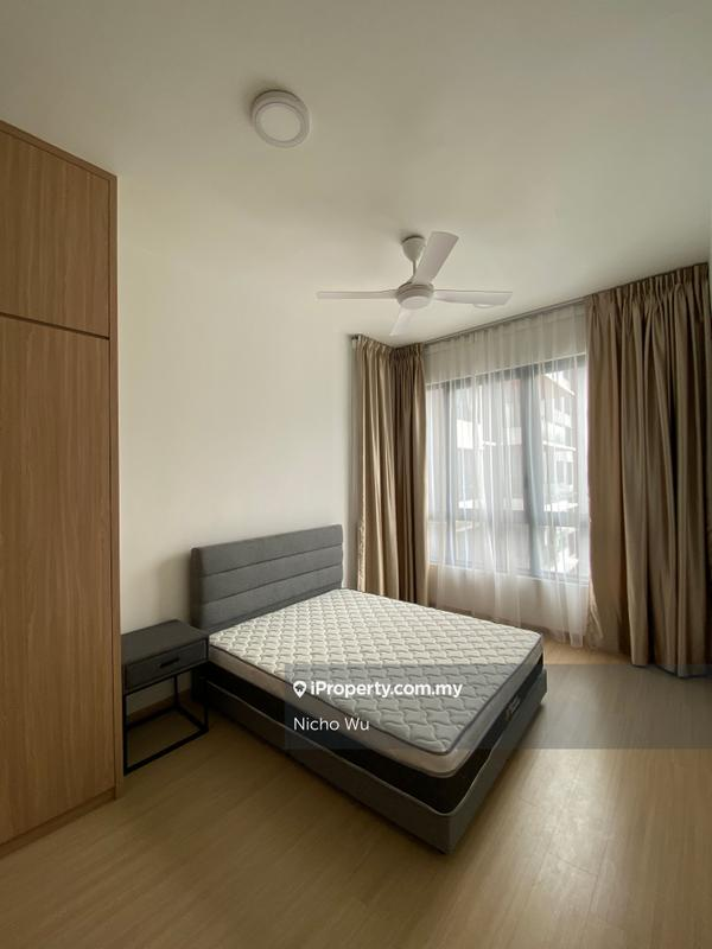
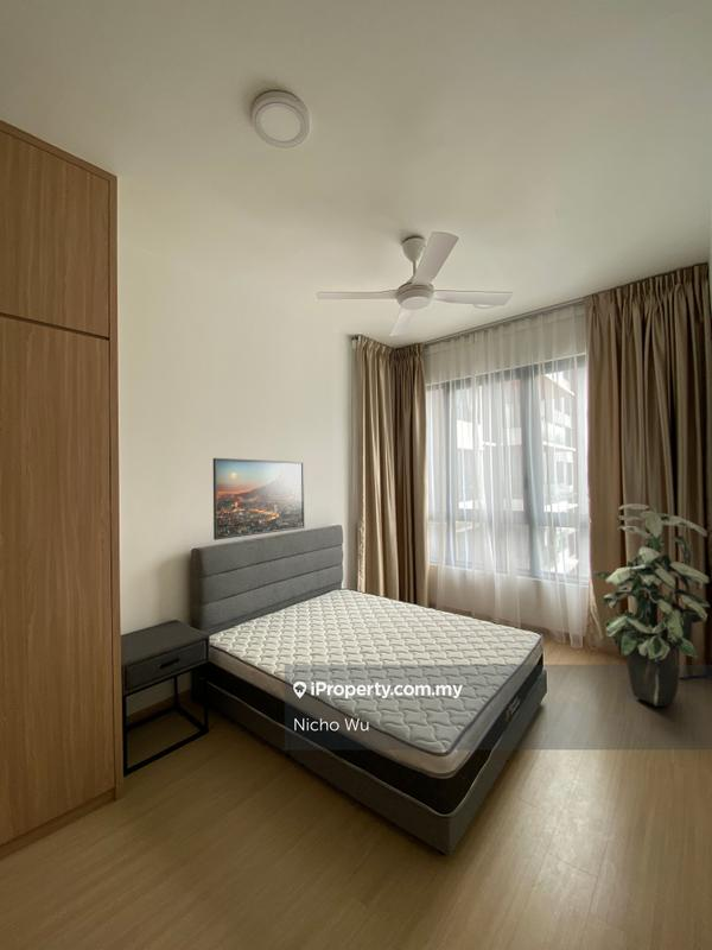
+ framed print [212,457,306,542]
+ indoor plant [590,502,711,708]
